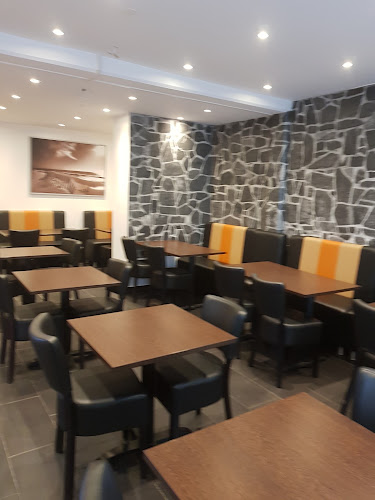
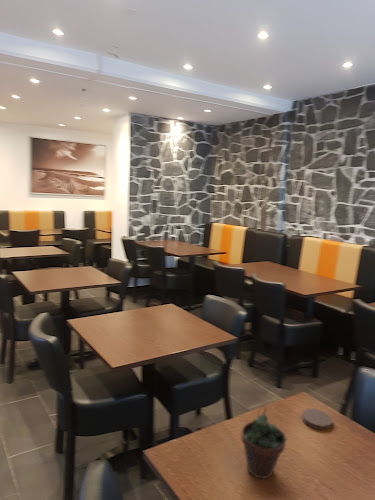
+ coaster [301,407,333,430]
+ succulent plant [241,405,288,480]
